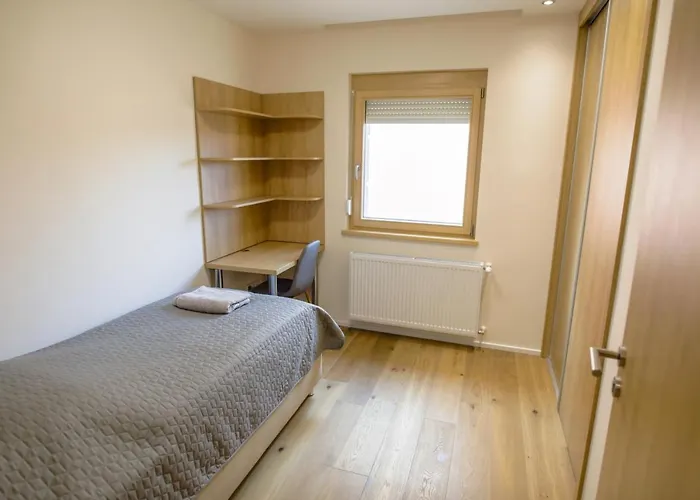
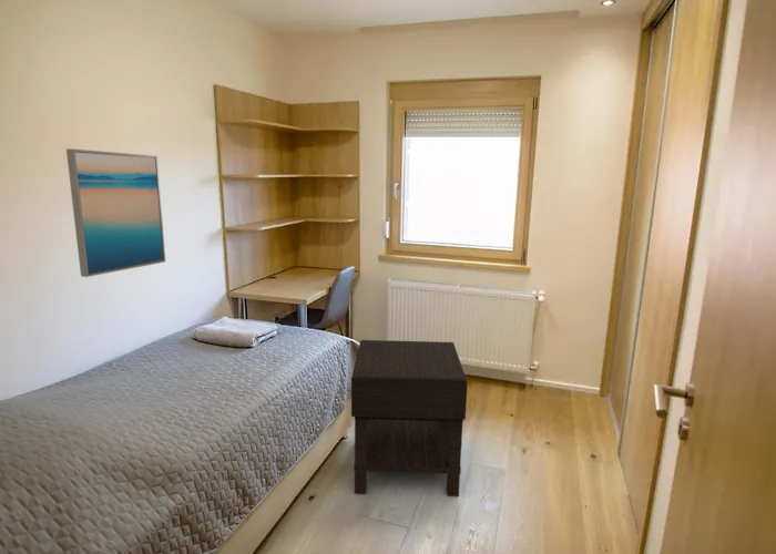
+ nightstand [350,339,469,497]
+ wall art [65,147,166,278]
